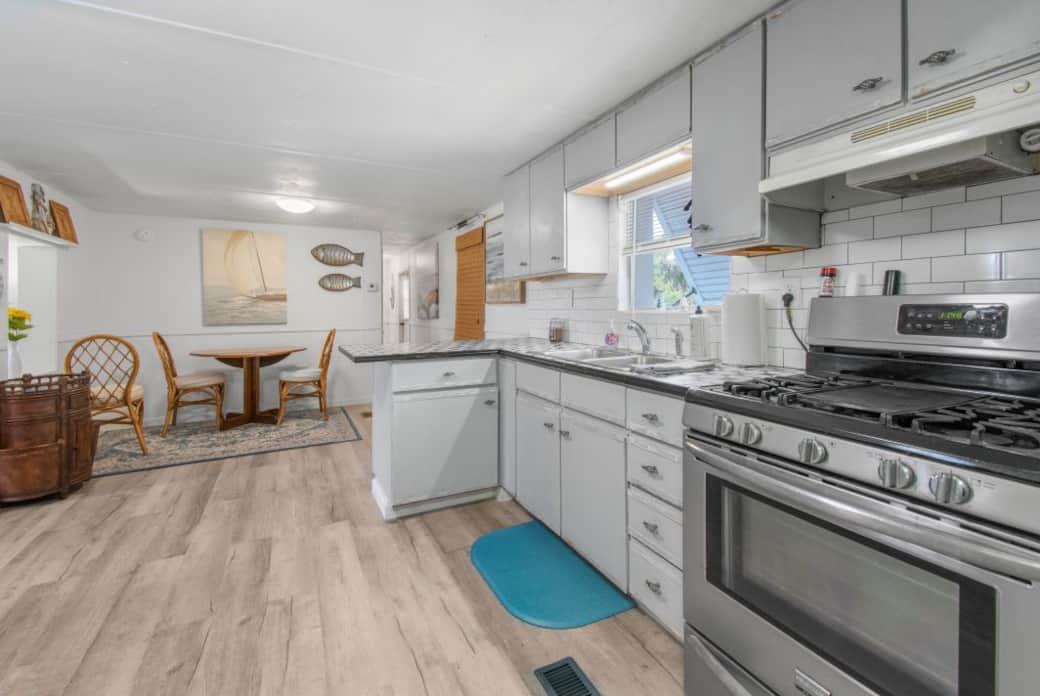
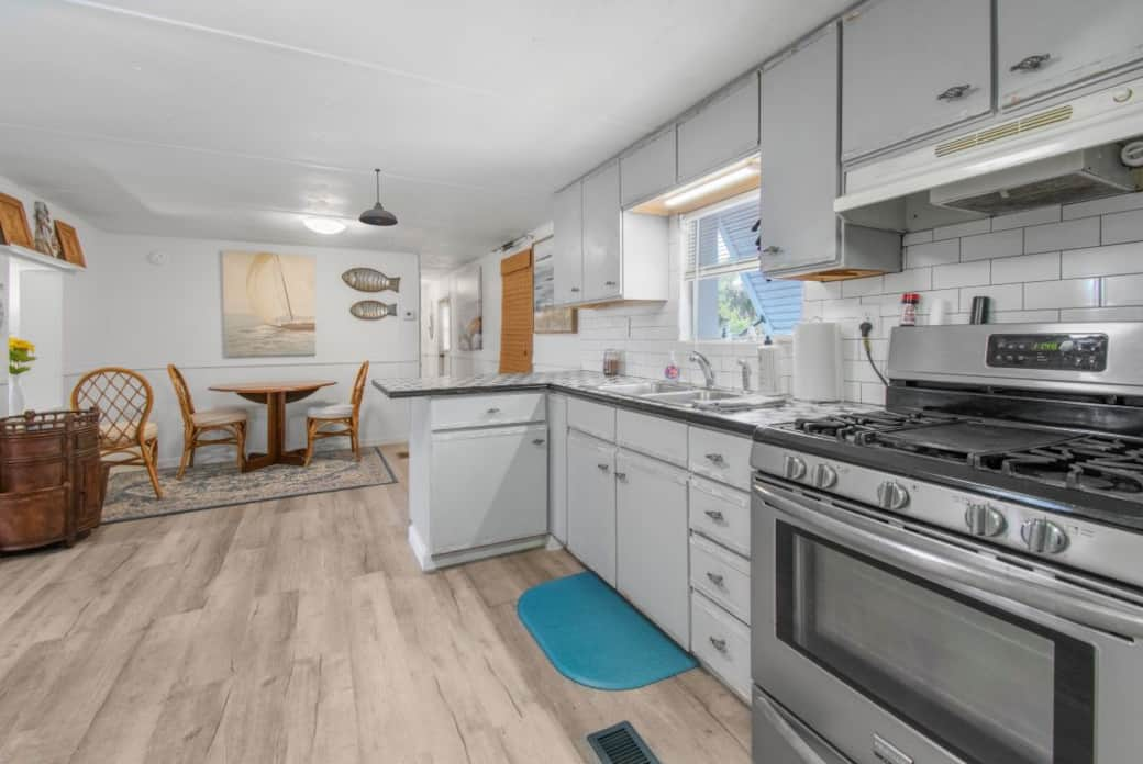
+ pendant light [358,168,399,227]
